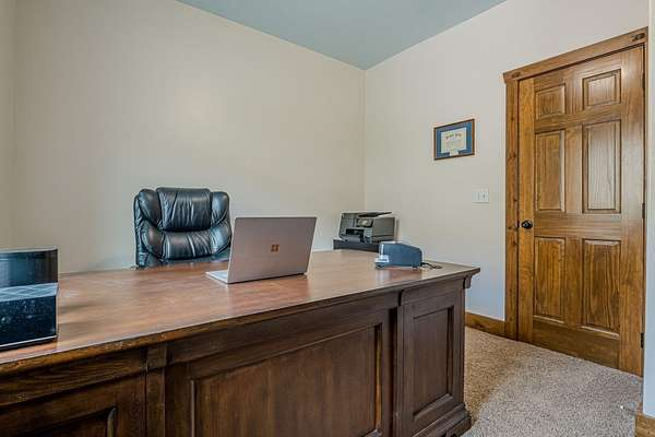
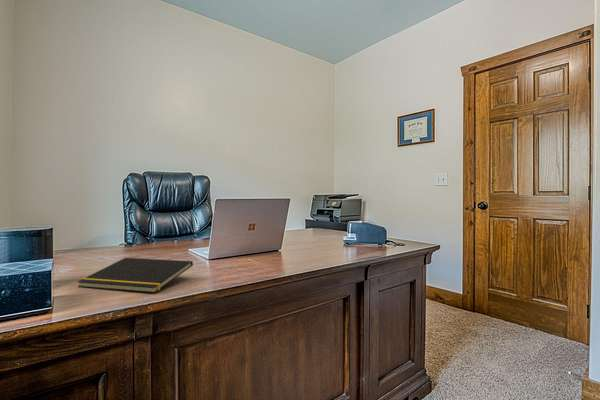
+ notepad [77,257,194,294]
